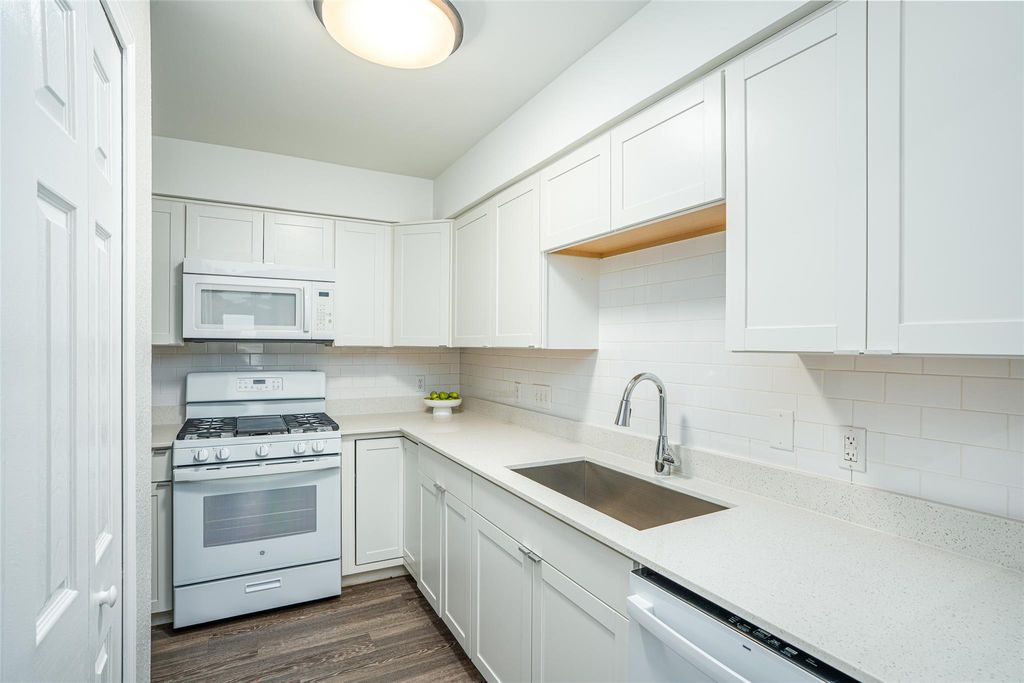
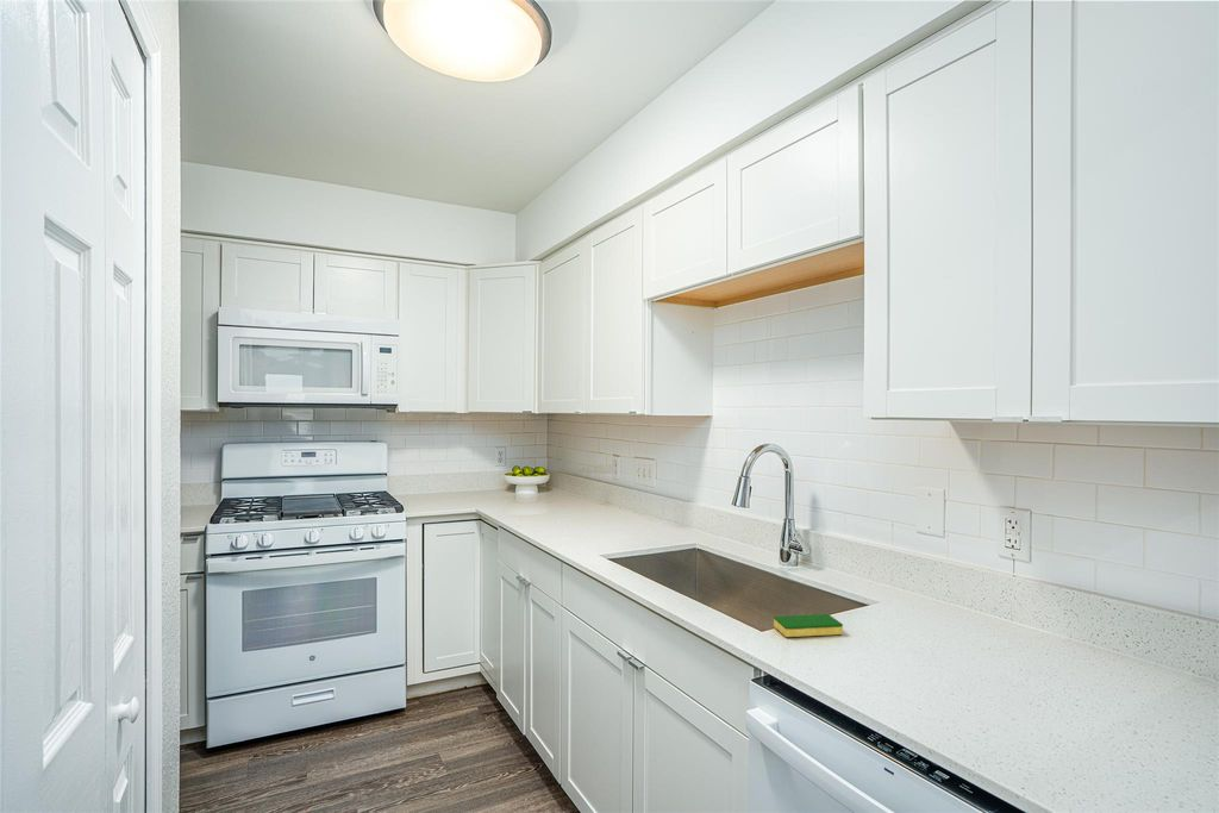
+ dish sponge [773,613,844,638]
